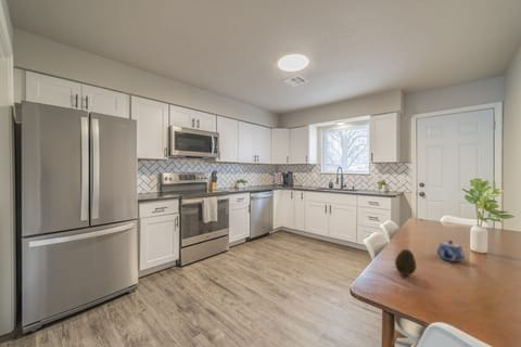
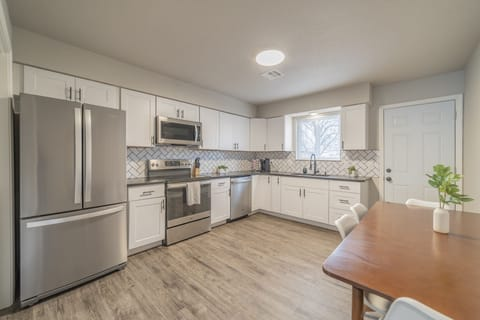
- fruit [394,248,417,277]
- teapot [435,240,467,262]
